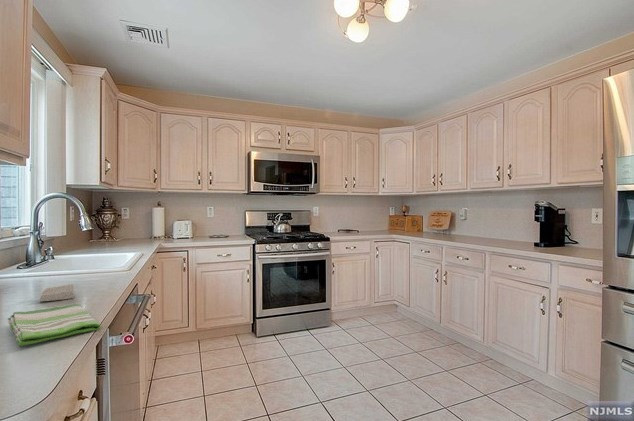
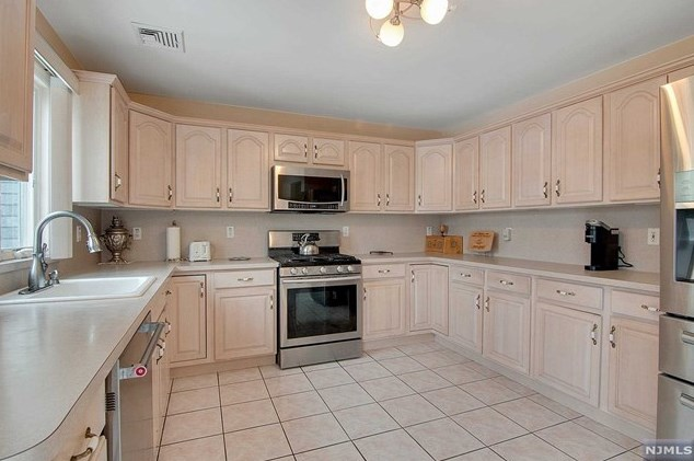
- soap bar [39,283,75,302]
- dish towel [7,303,101,347]
